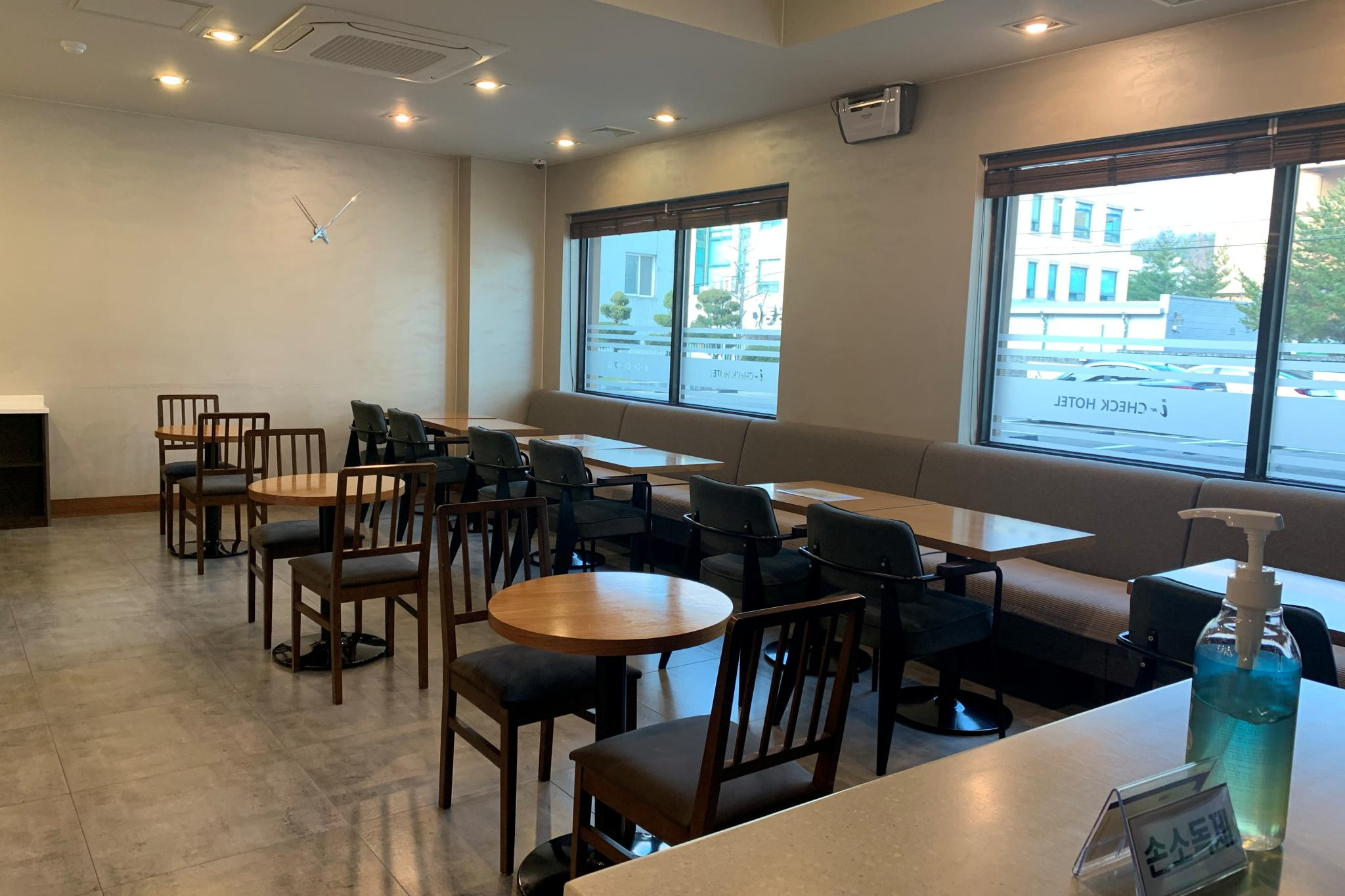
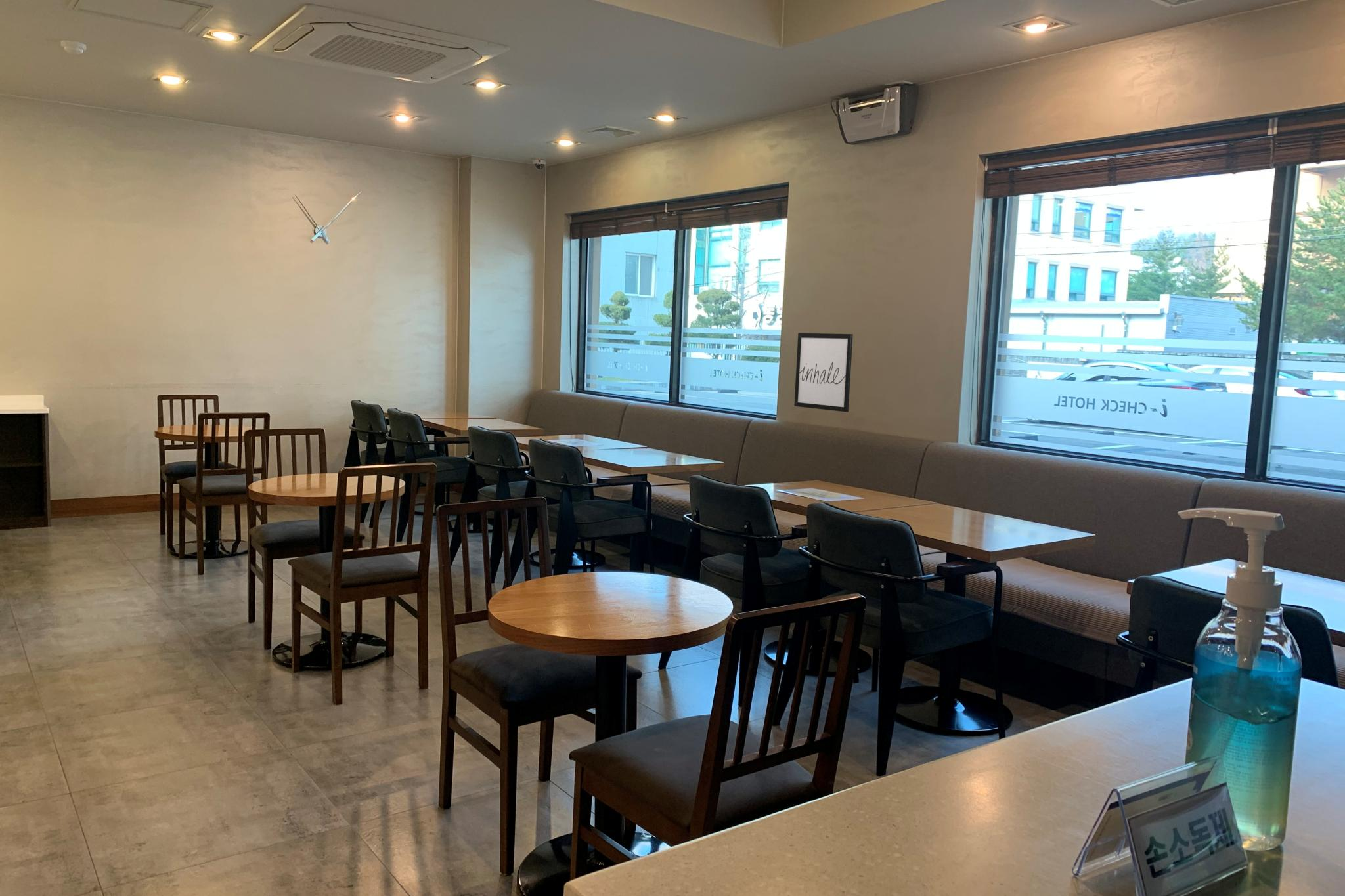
+ wall art [793,333,854,413]
